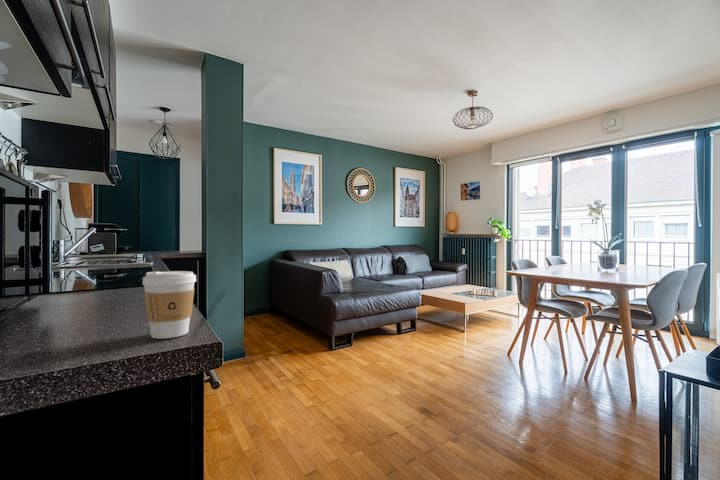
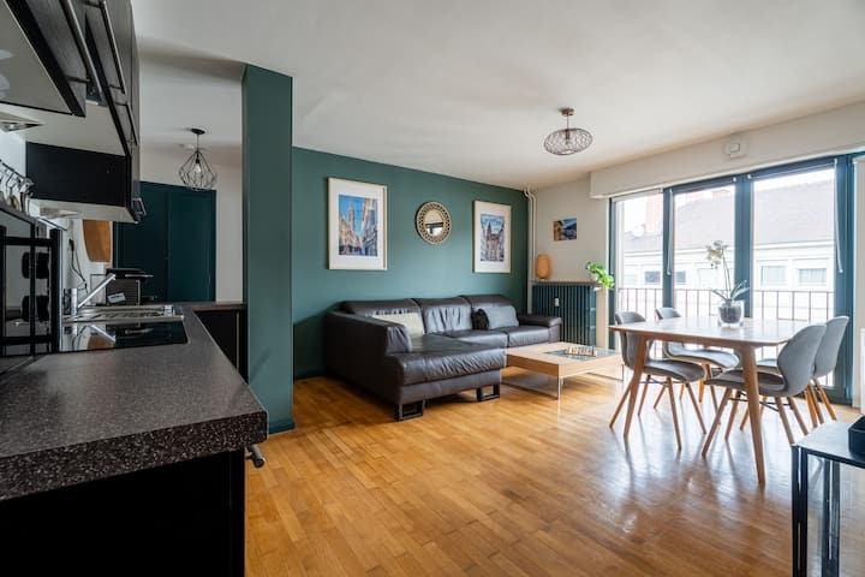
- coffee cup [142,270,197,340]
